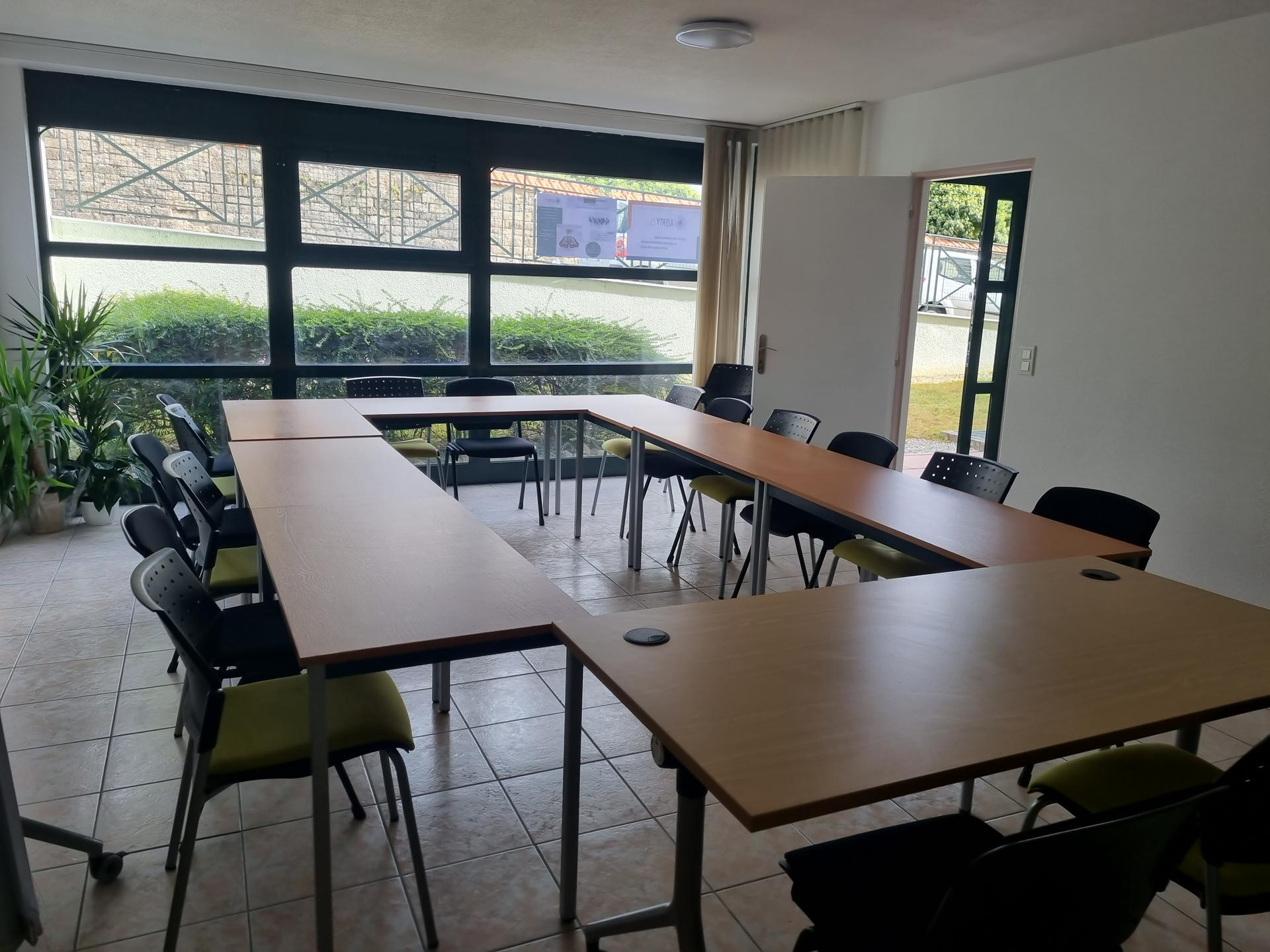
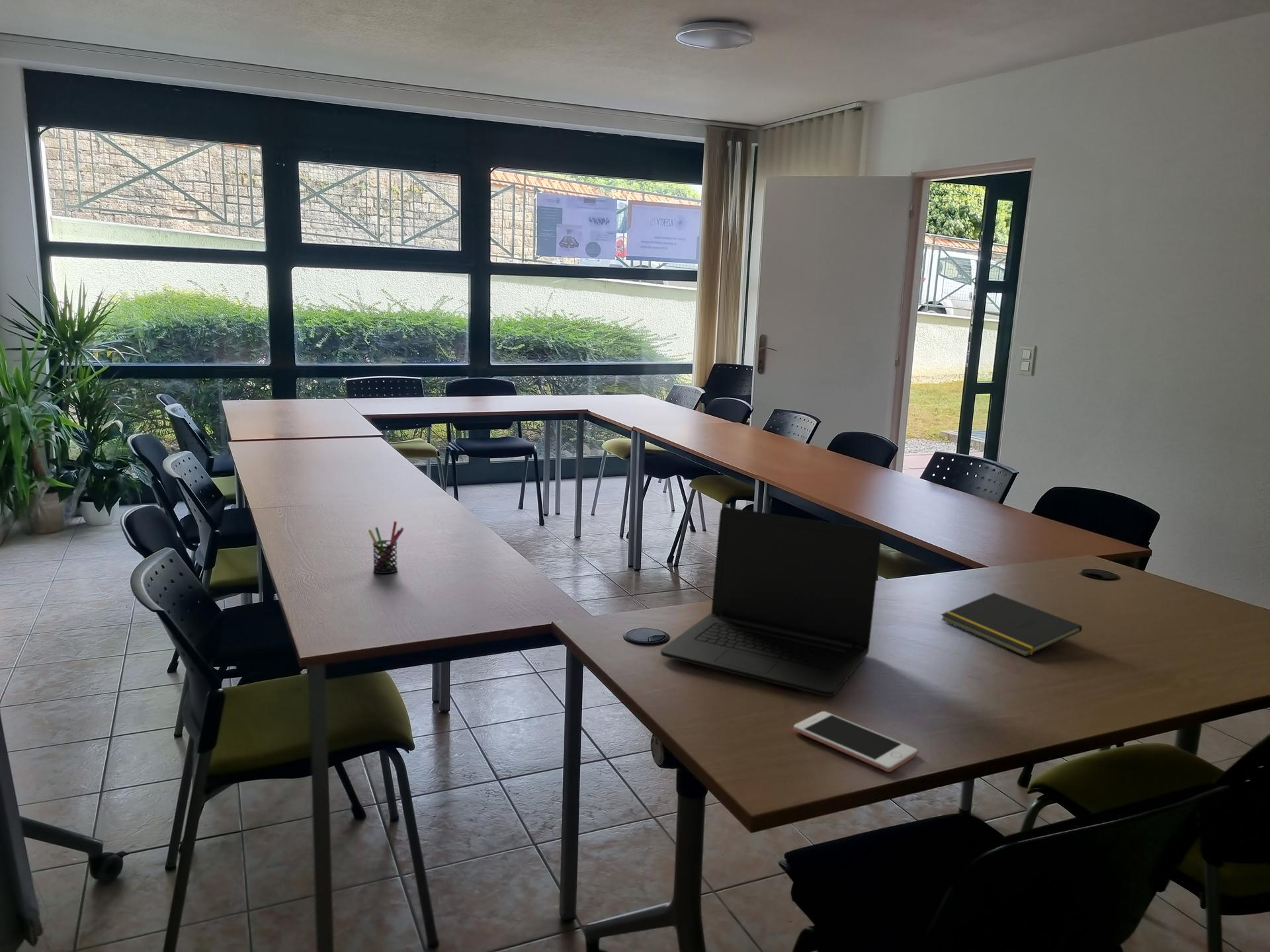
+ notepad [941,592,1083,657]
+ laptop [660,506,882,697]
+ pen holder [368,520,404,575]
+ cell phone [793,711,918,773]
